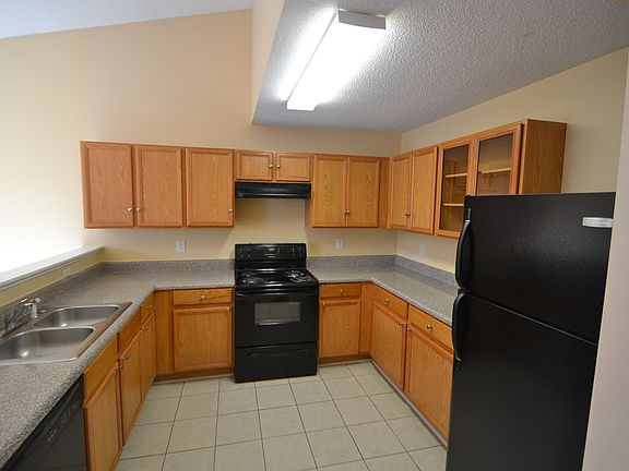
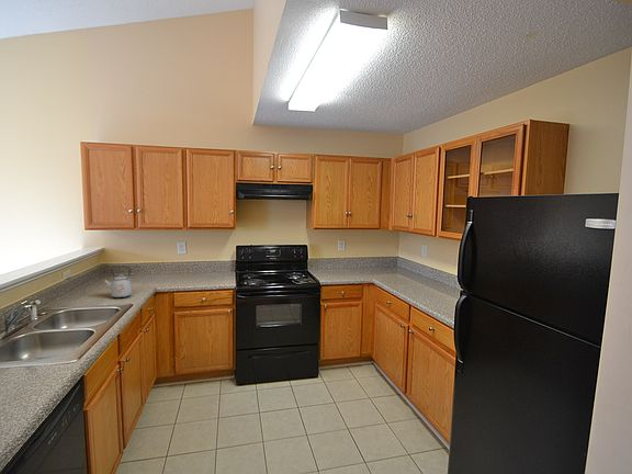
+ kettle [103,266,133,300]
